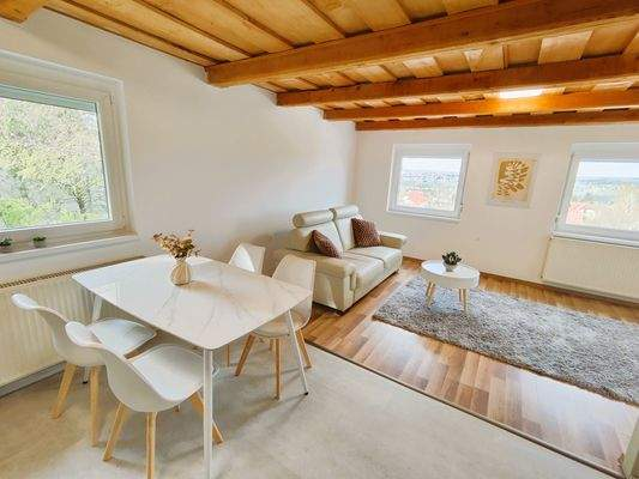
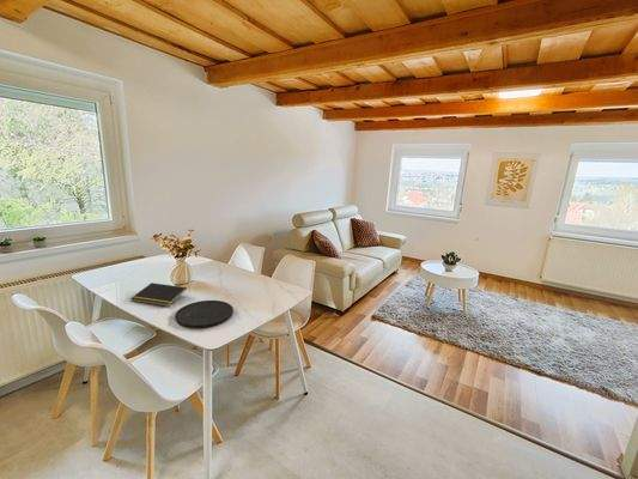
+ notepad [129,281,188,308]
+ plate [174,299,235,329]
